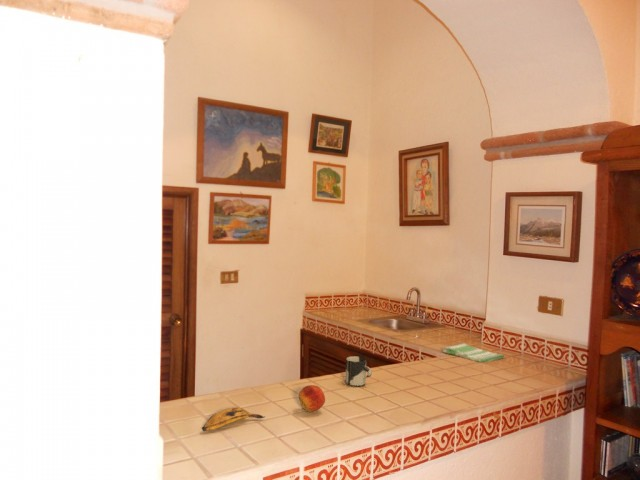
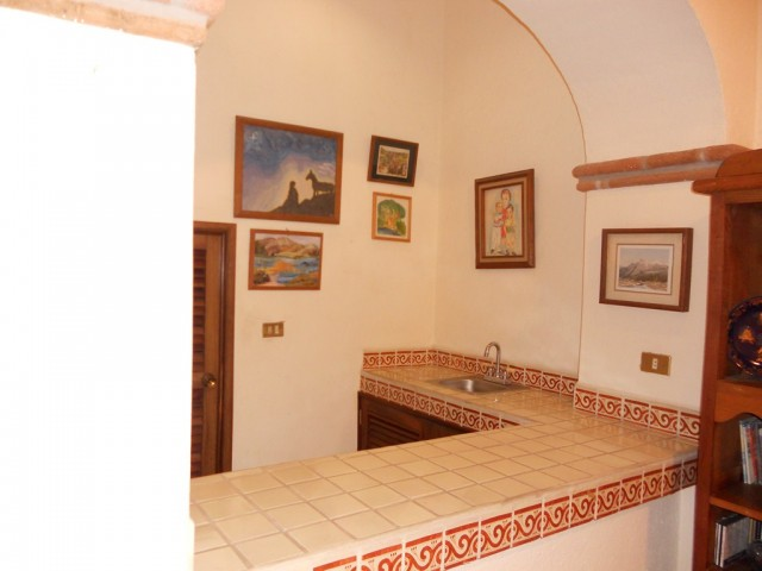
- fruit [298,384,326,413]
- dish towel [442,342,506,363]
- banana [201,407,265,432]
- cup [345,355,372,388]
